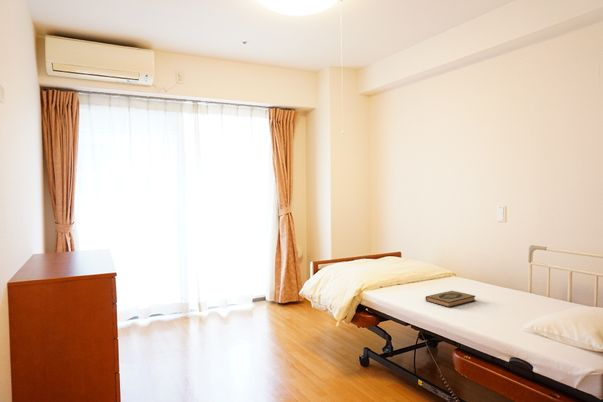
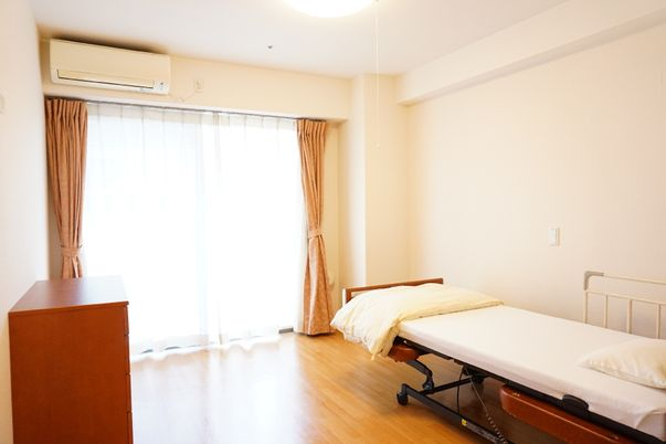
- hardback book [425,290,477,308]
